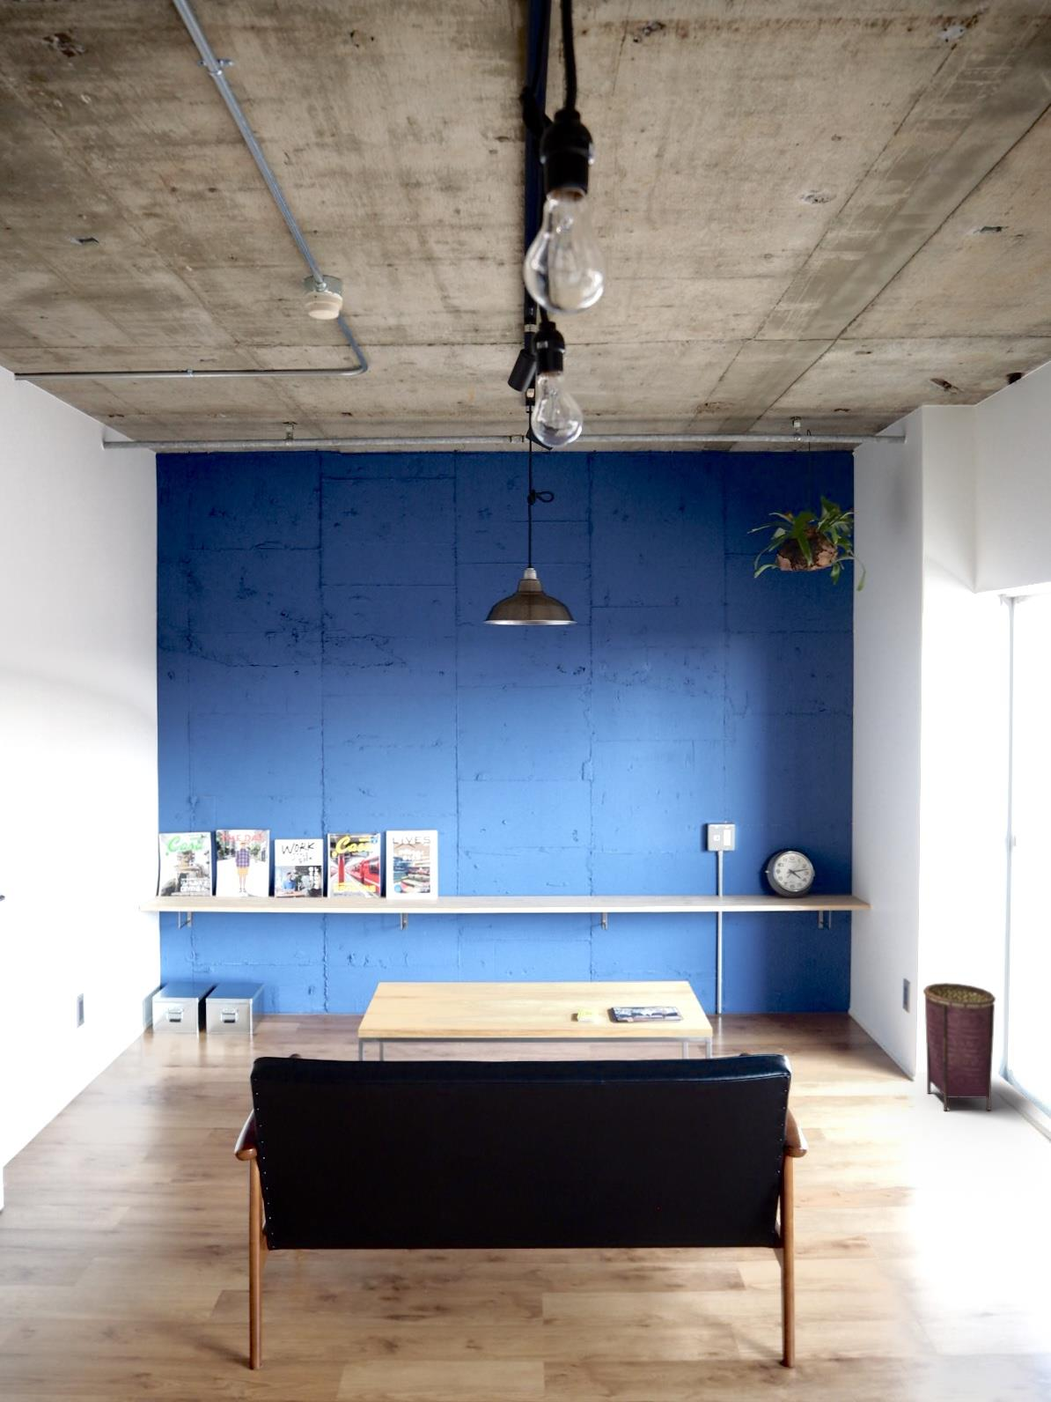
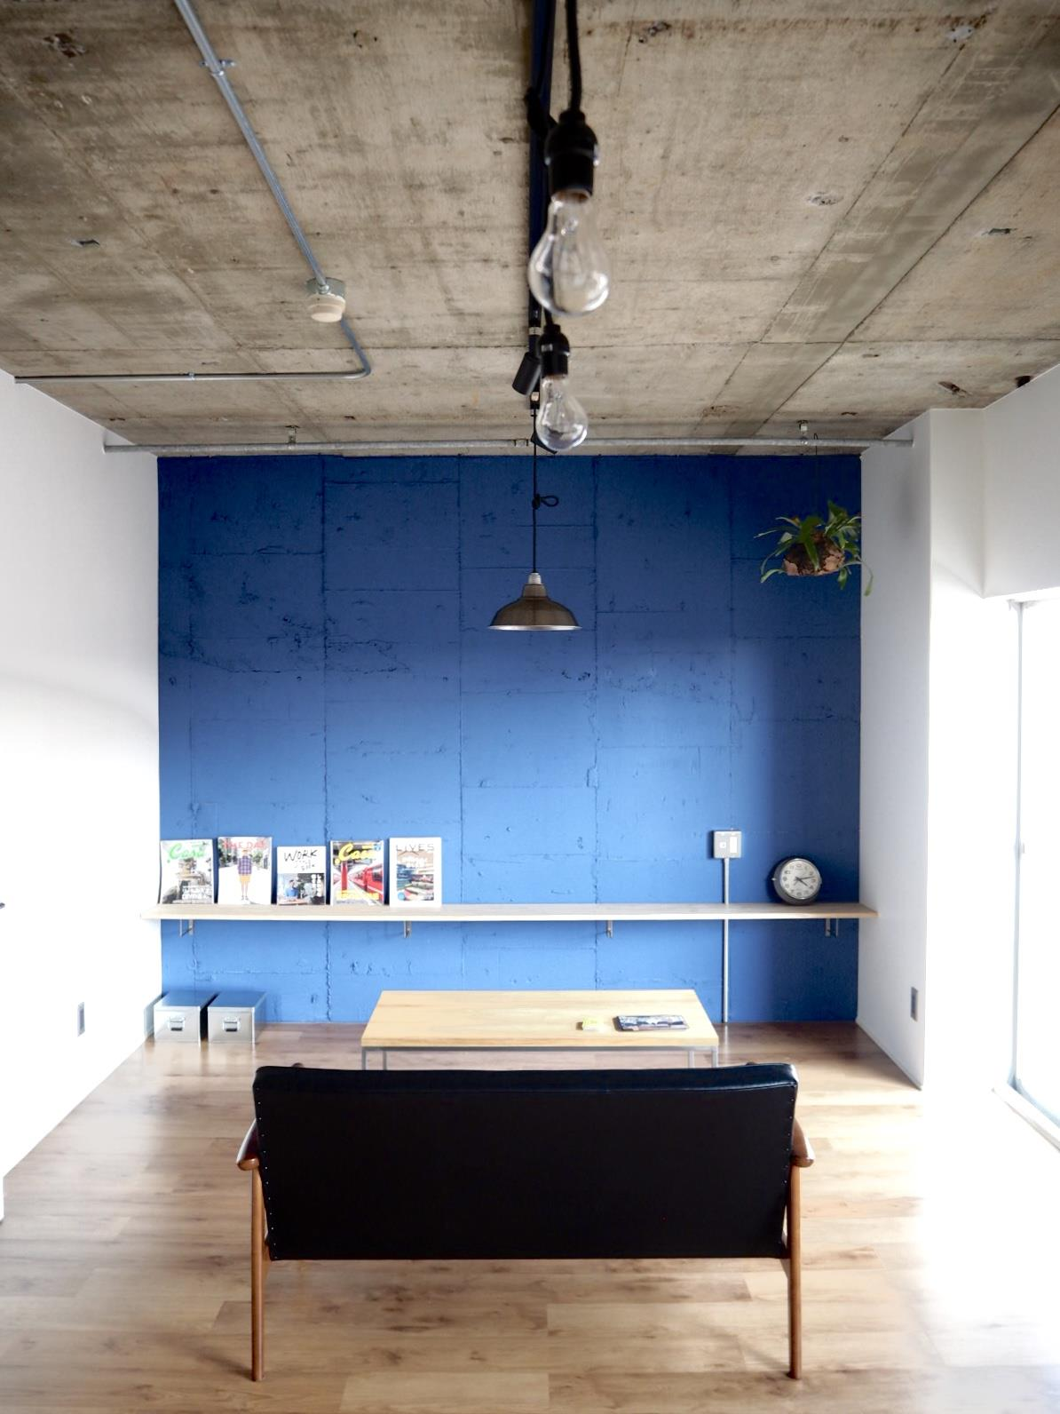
- woven basket [923,981,997,1112]
